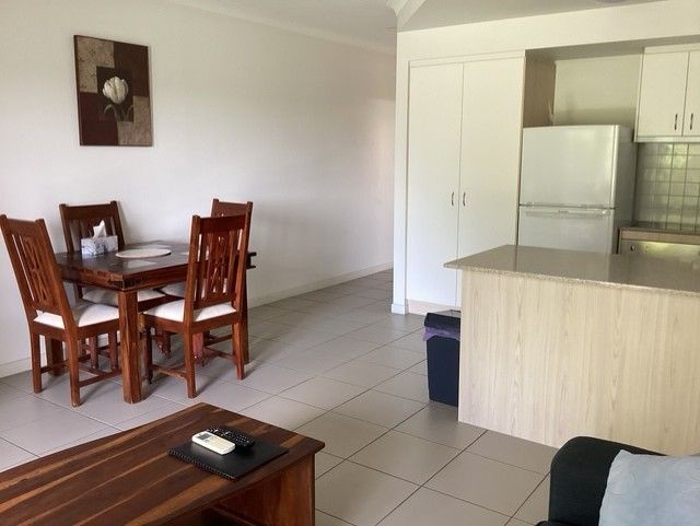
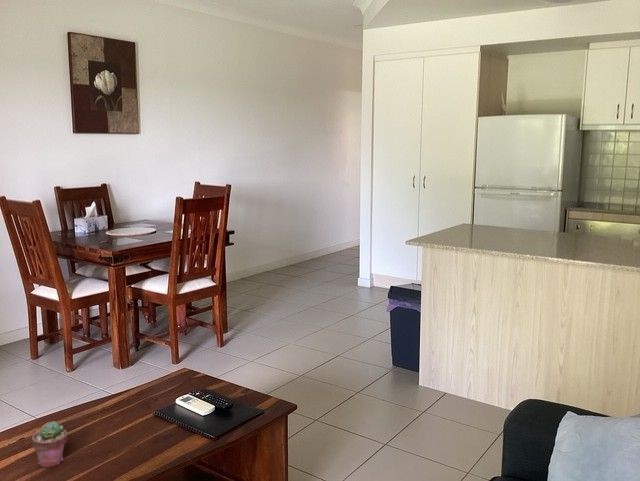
+ potted succulent [31,420,68,469]
